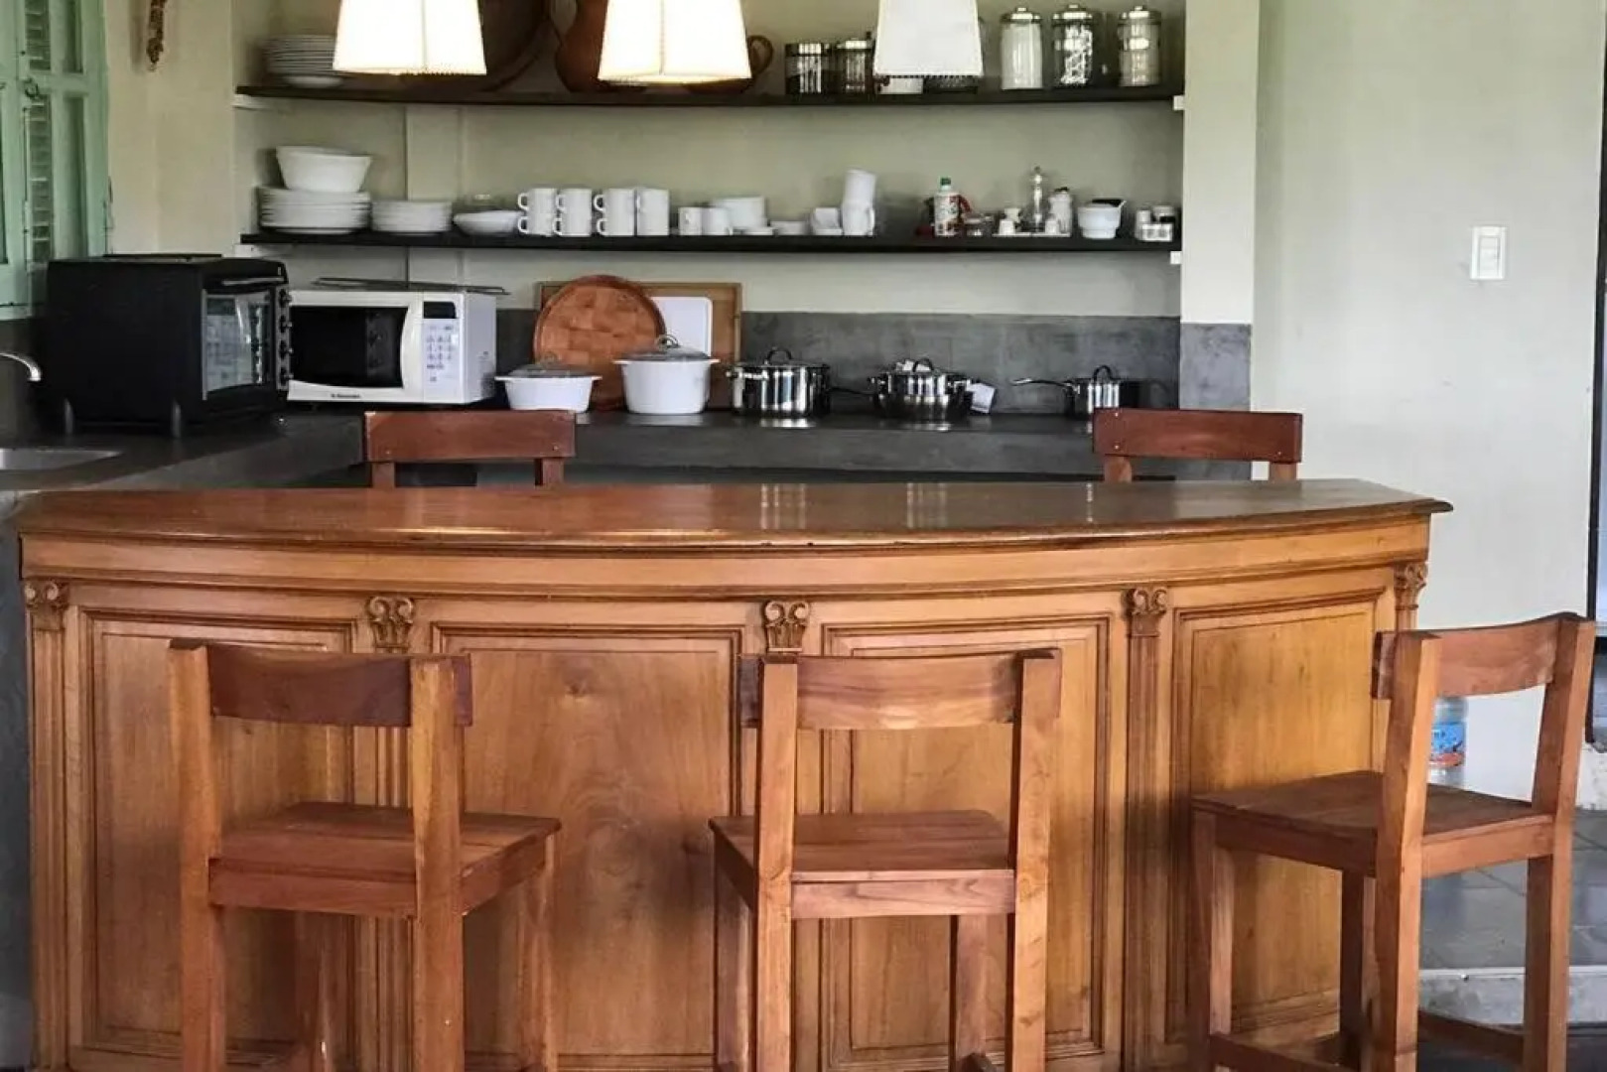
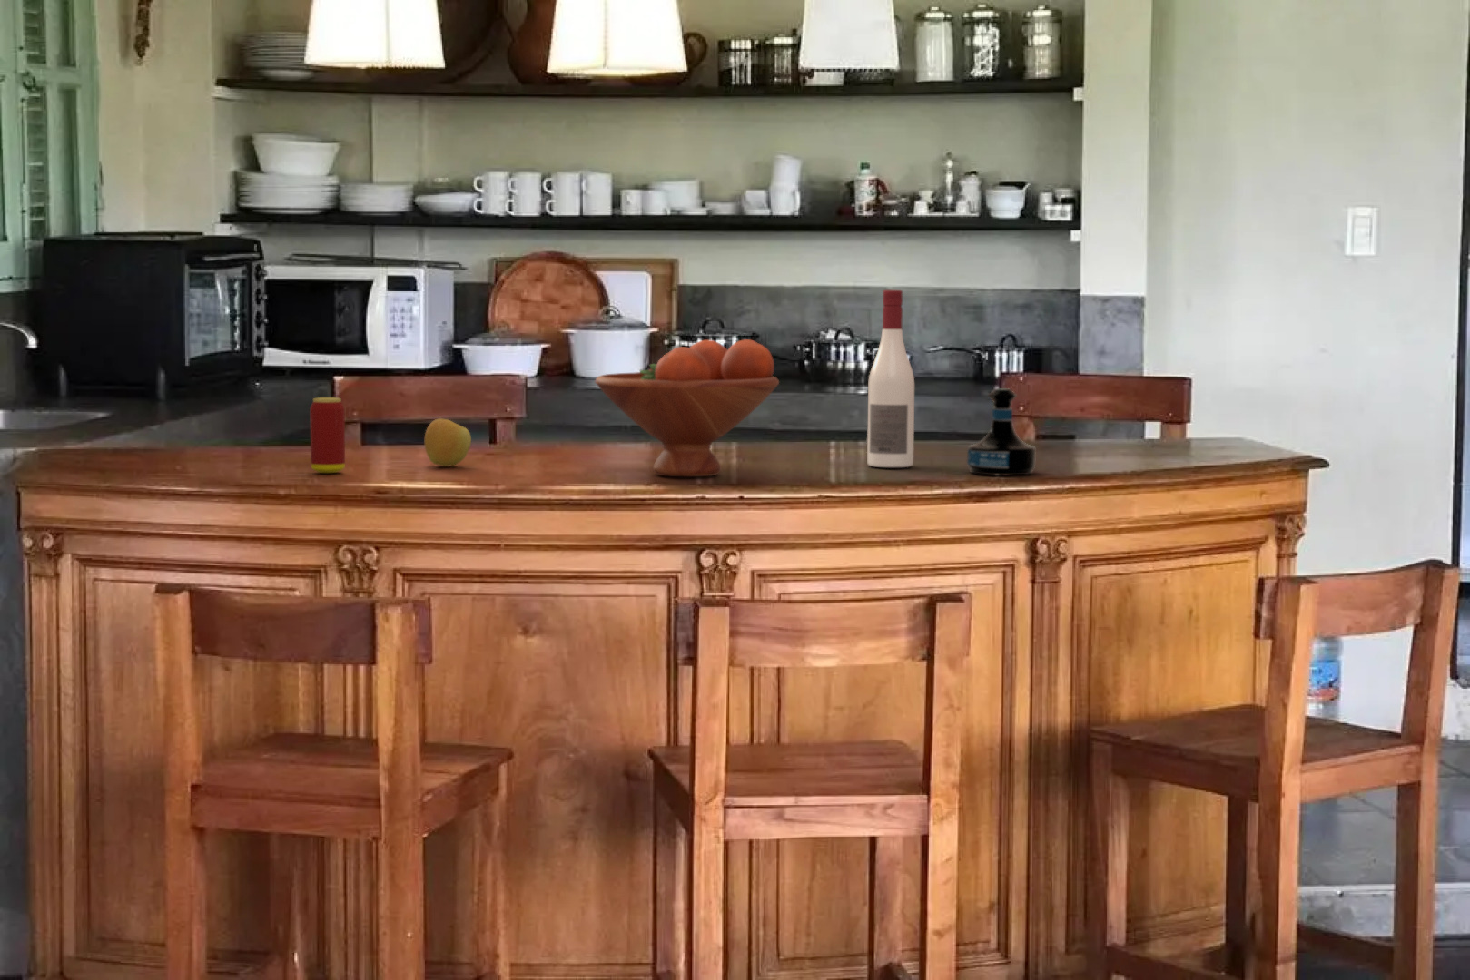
+ tequila bottle [967,387,1035,477]
+ beverage can [309,397,346,474]
+ apple [424,418,472,467]
+ alcohol [866,290,915,468]
+ fruit bowl [594,338,780,477]
